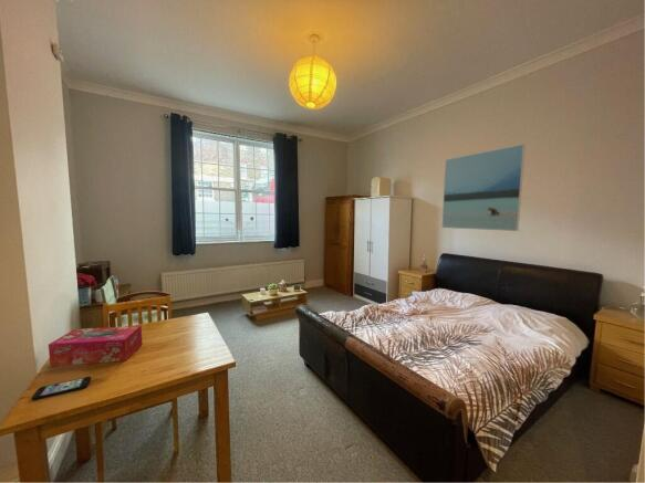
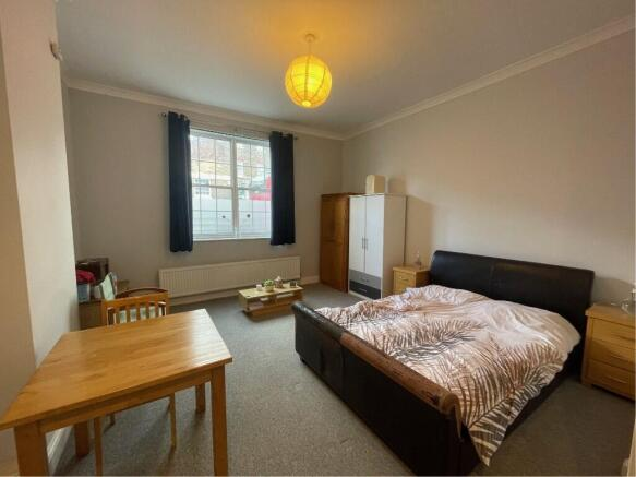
- smartphone [31,376,92,401]
- tissue box [48,325,144,368]
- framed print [440,143,527,232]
